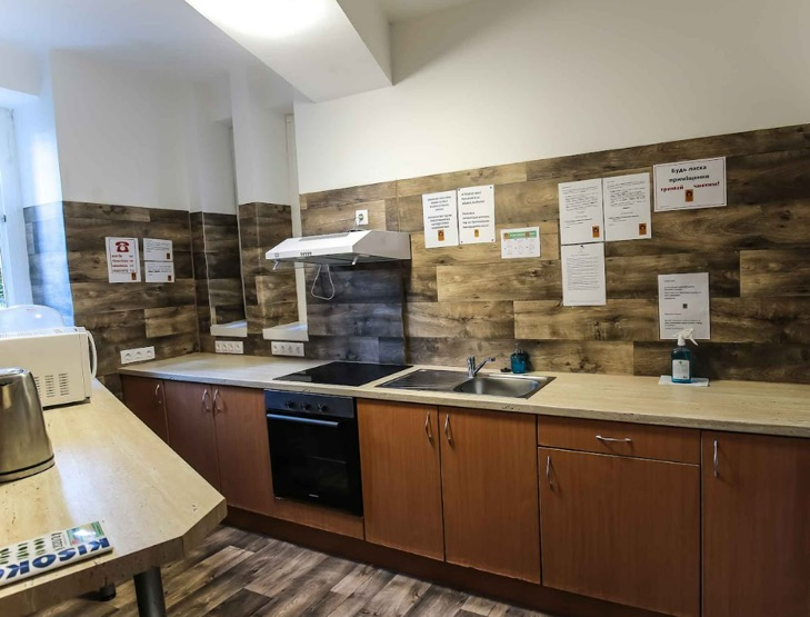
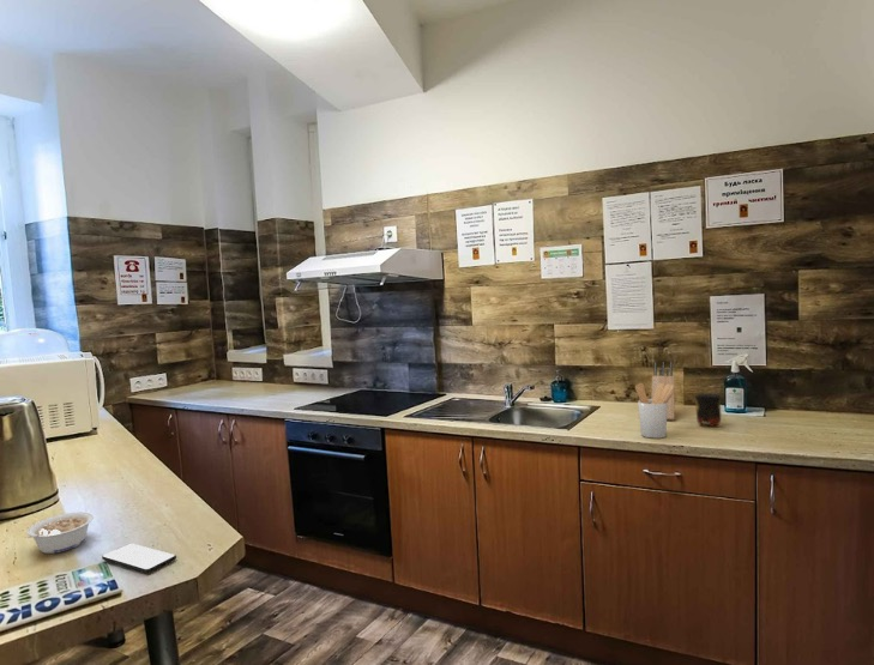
+ smartphone [101,542,177,574]
+ utensil holder [634,382,675,439]
+ mug [694,393,722,428]
+ legume [24,510,95,555]
+ knife block [651,361,676,422]
